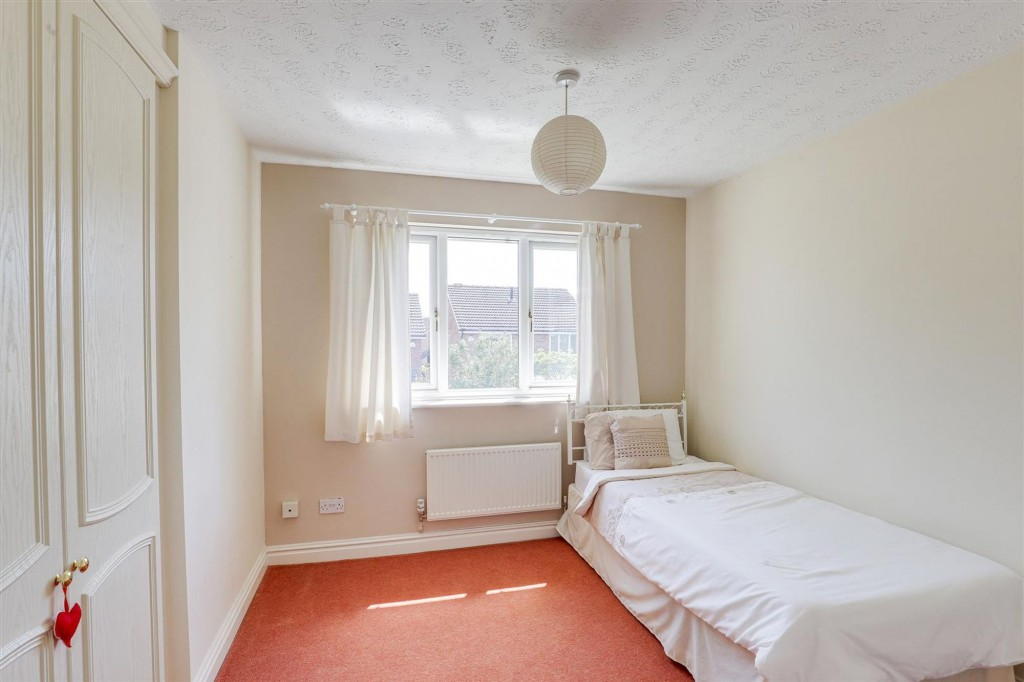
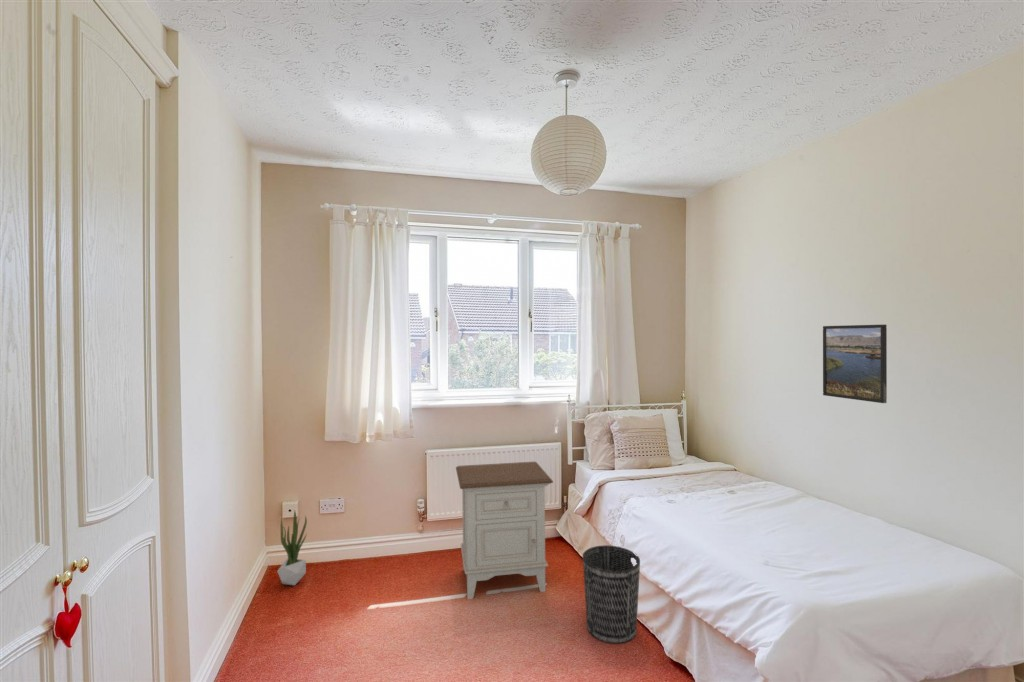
+ nightstand [455,461,554,600]
+ potted plant [276,509,308,587]
+ wastebasket [582,544,641,645]
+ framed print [822,324,888,404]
